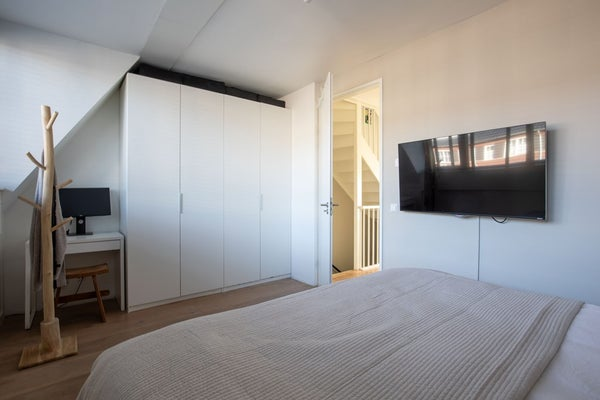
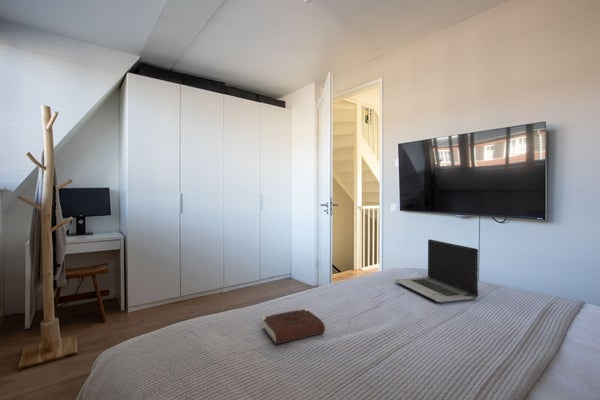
+ book [261,308,326,346]
+ laptop computer [394,238,479,304]
